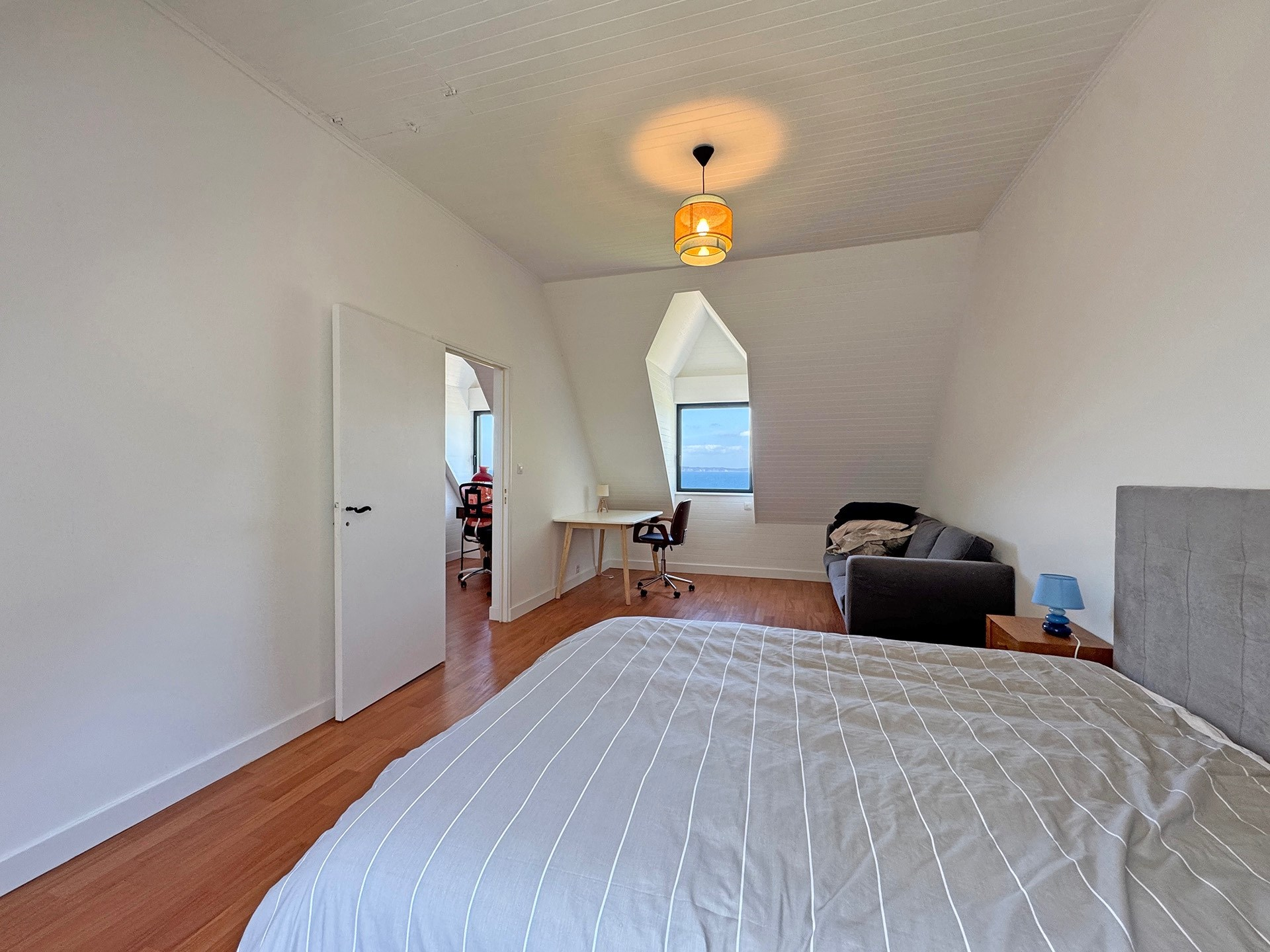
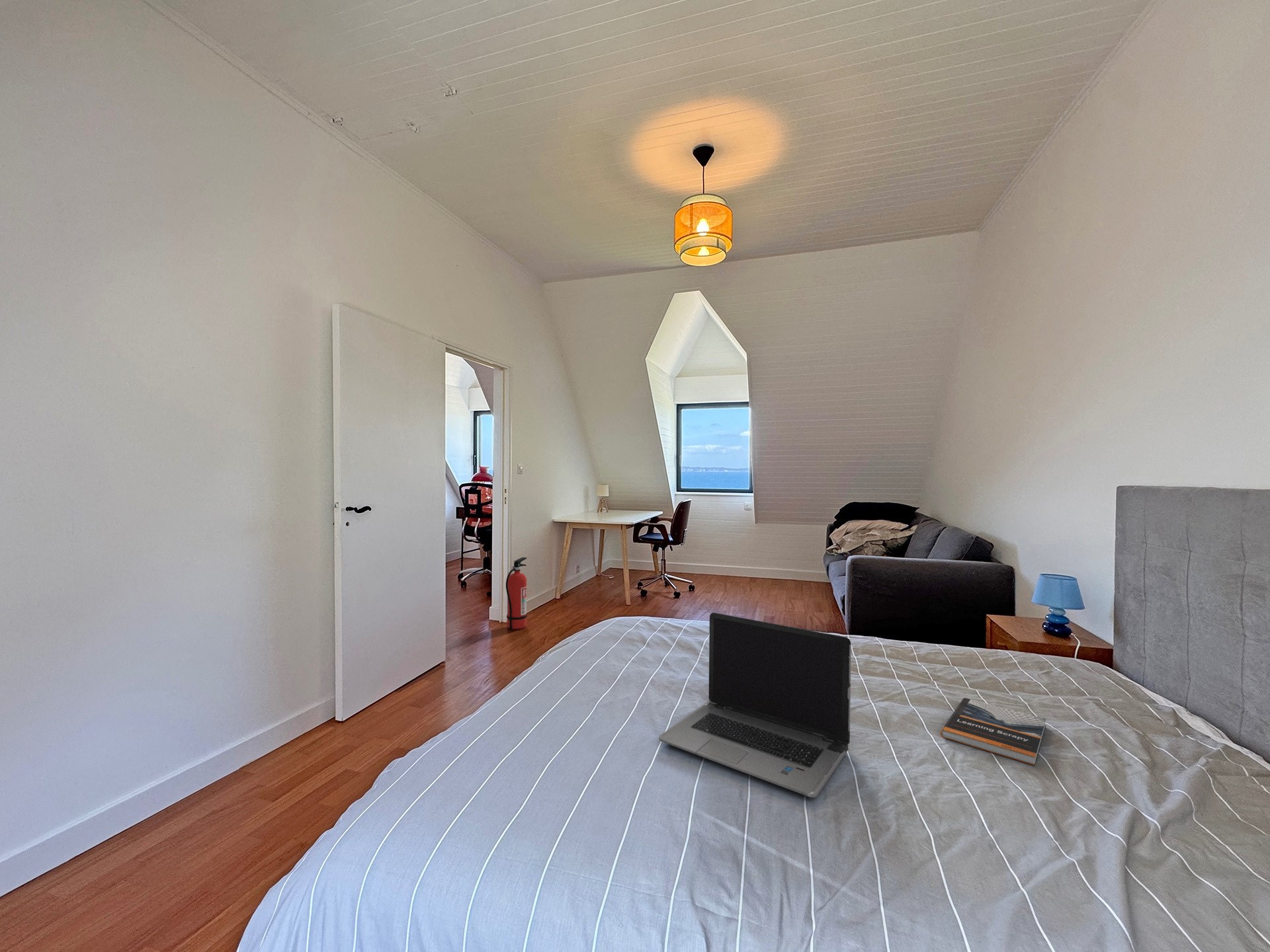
+ book [940,697,1046,766]
+ laptop computer [658,612,852,798]
+ fire extinguisher [505,557,527,630]
